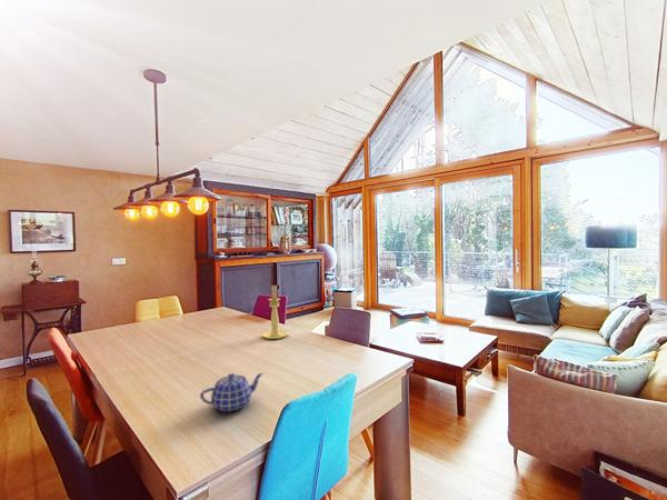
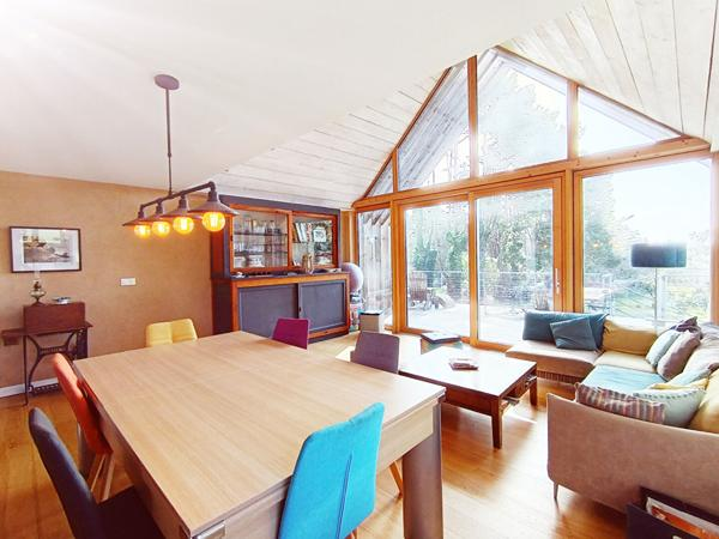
- candle holder [261,283,289,340]
- teapot [199,372,263,412]
